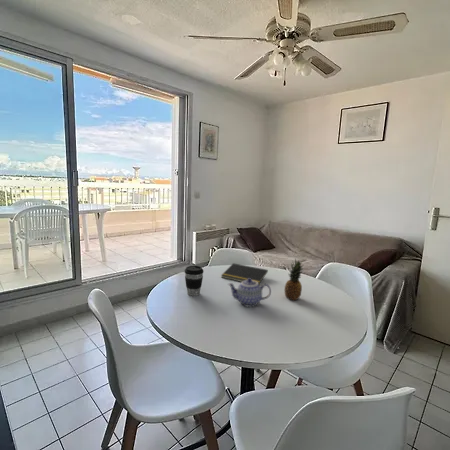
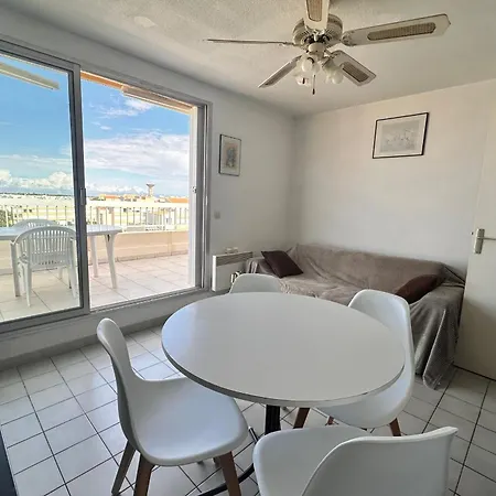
- notepad [220,262,269,285]
- fruit [283,258,305,301]
- teapot [227,278,272,308]
- coffee cup [183,265,205,297]
